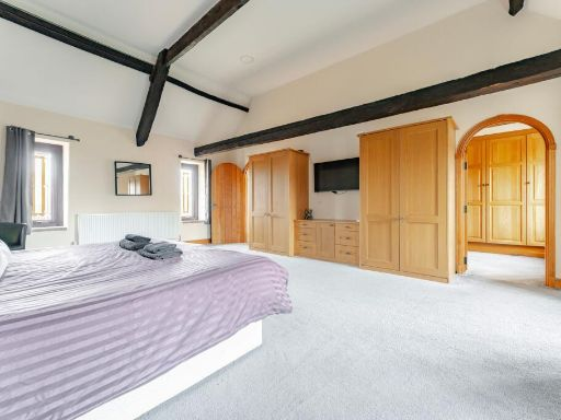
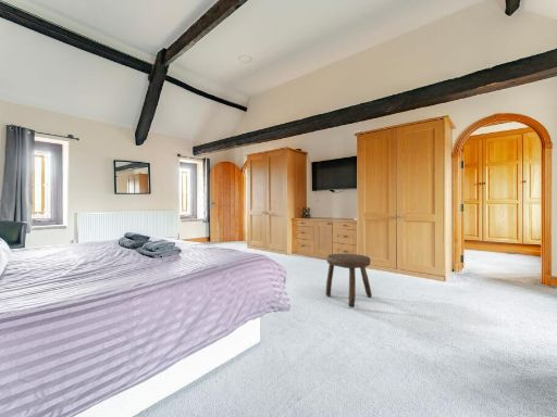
+ stool [324,253,373,308]
